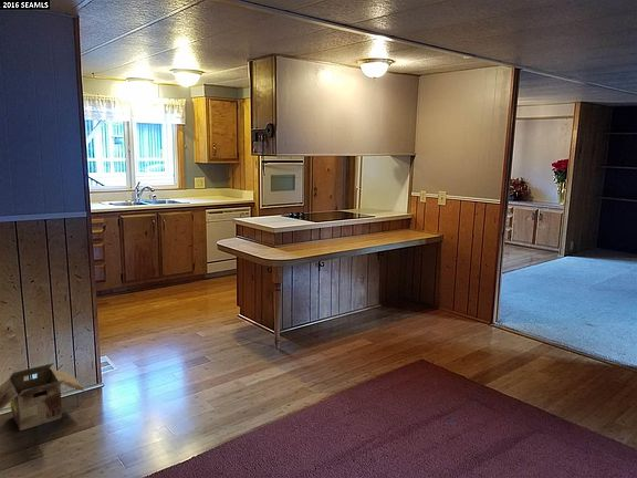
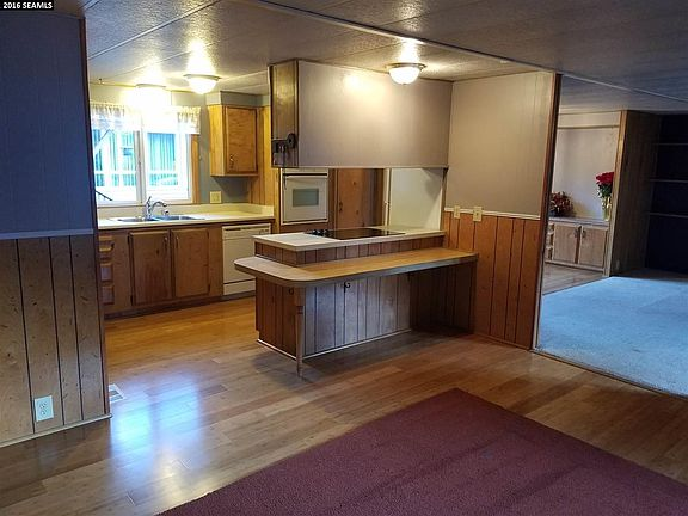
- cardboard box [0,362,85,432]
